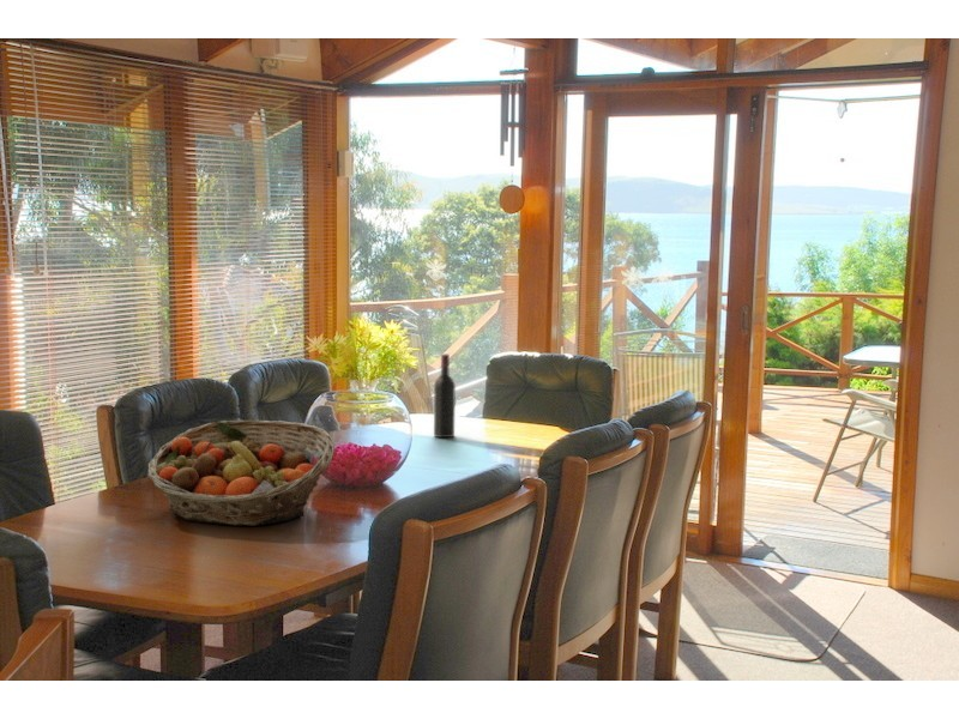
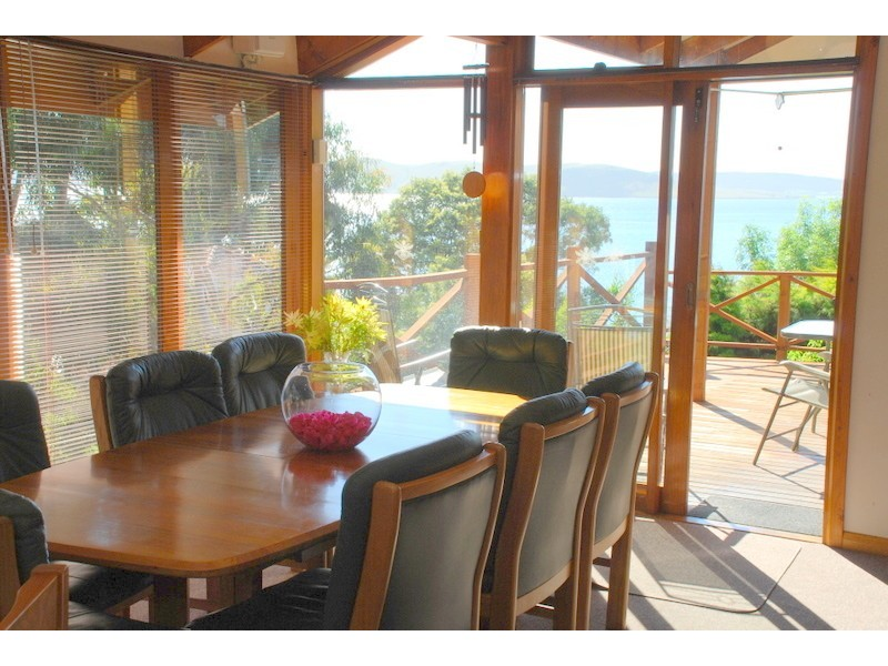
- fruit basket [146,419,336,527]
- wine bottle [433,352,457,439]
